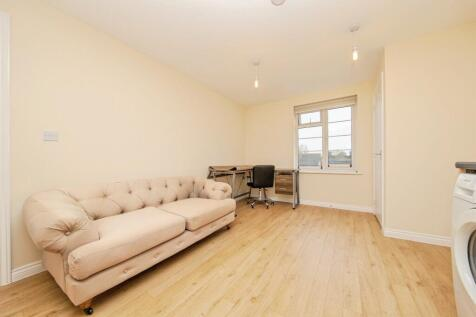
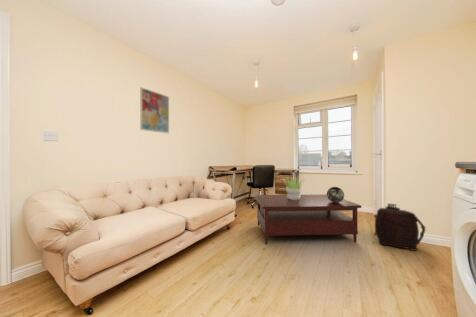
+ potted plant [281,176,305,200]
+ backpack [373,203,426,252]
+ wall art [139,86,170,134]
+ coffee table [254,193,362,245]
+ decorative sphere [326,186,345,203]
